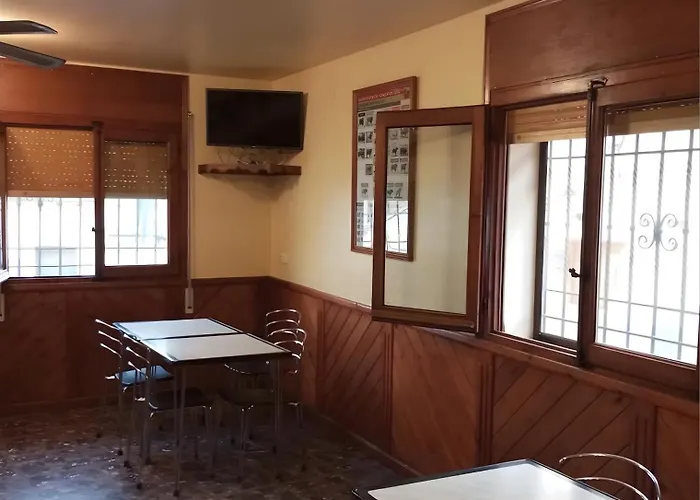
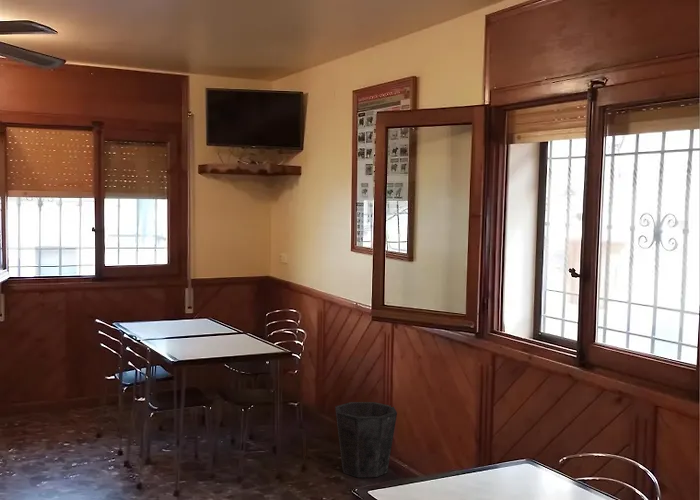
+ waste bin [334,401,398,479]
